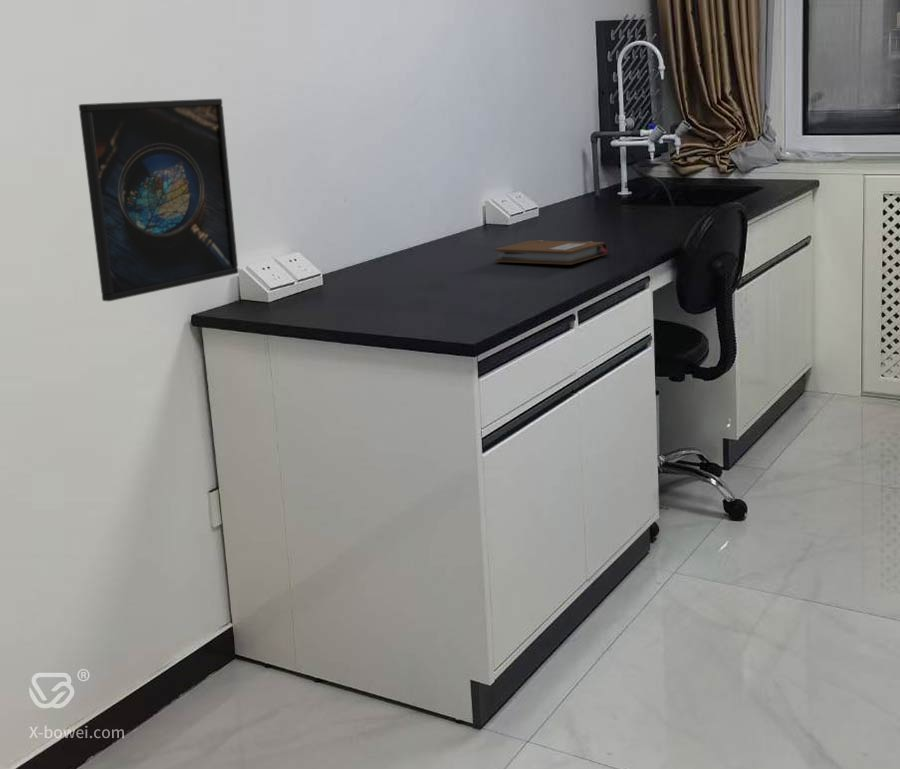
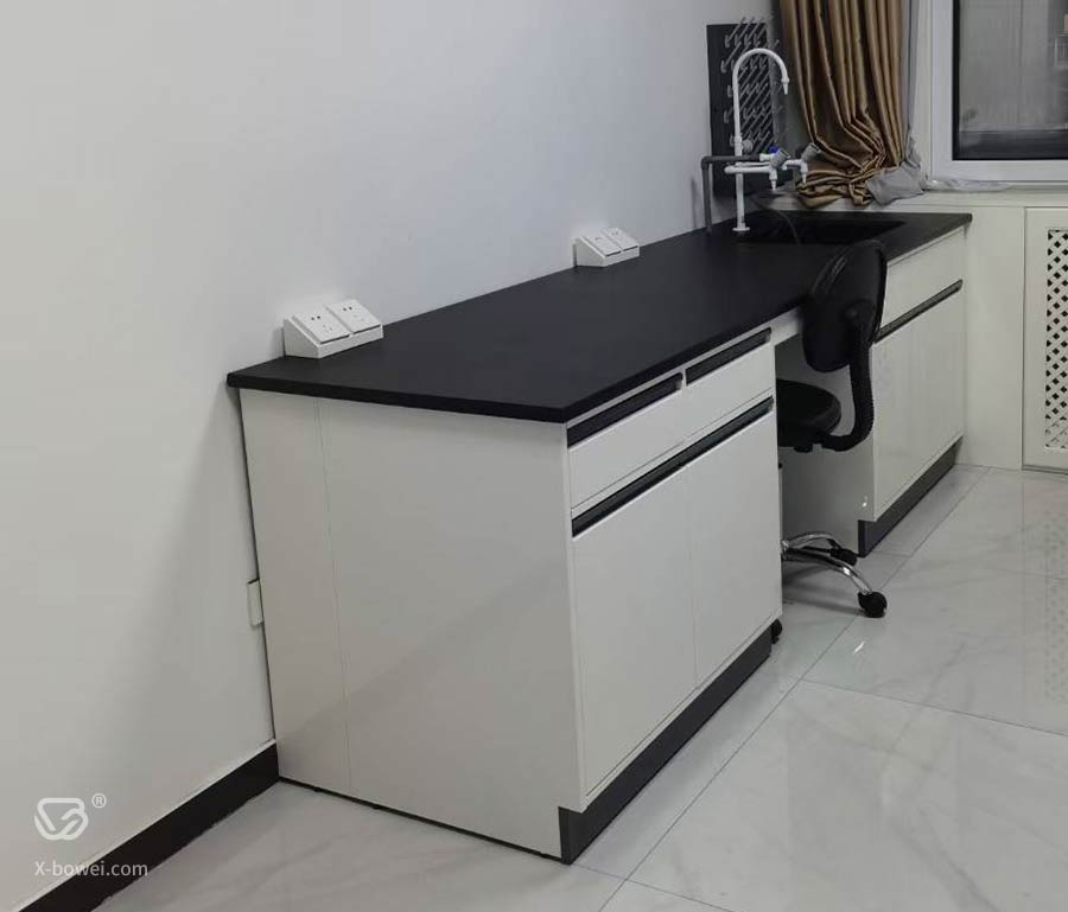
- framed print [78,98,239,302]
- notebook [493,239,608,266]
